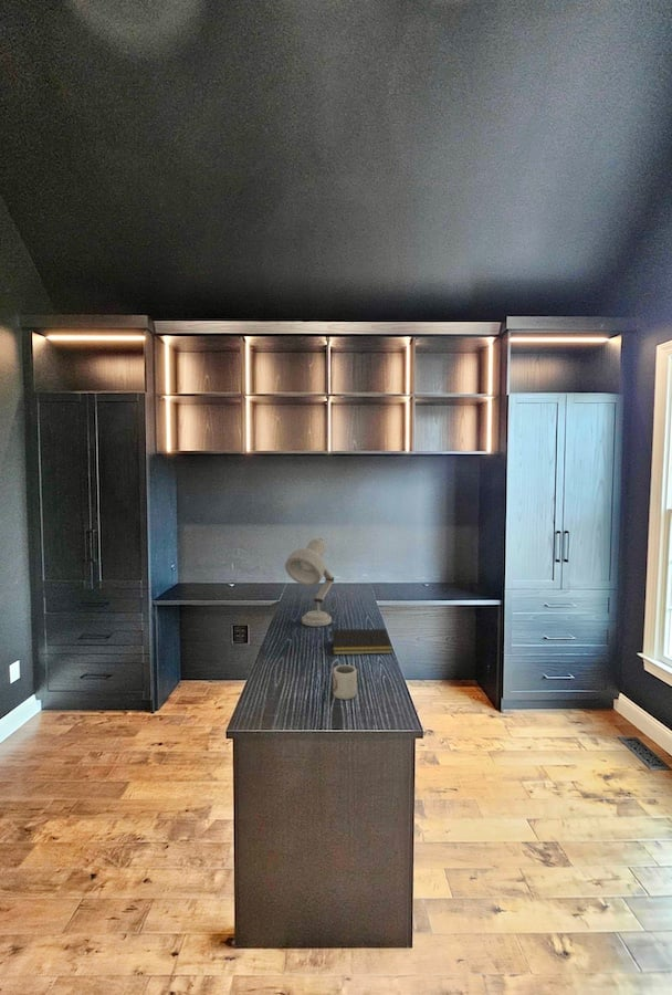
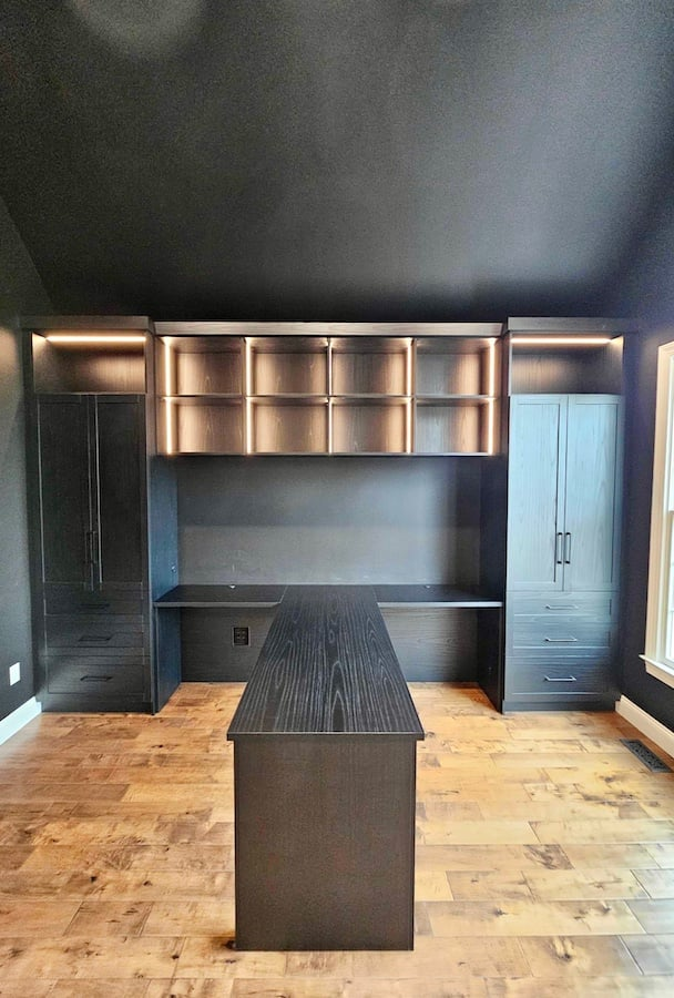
- desk lamp [284,537,335,628]
- notepad [329,628,393,656]
- cup [332,663,358,701]
